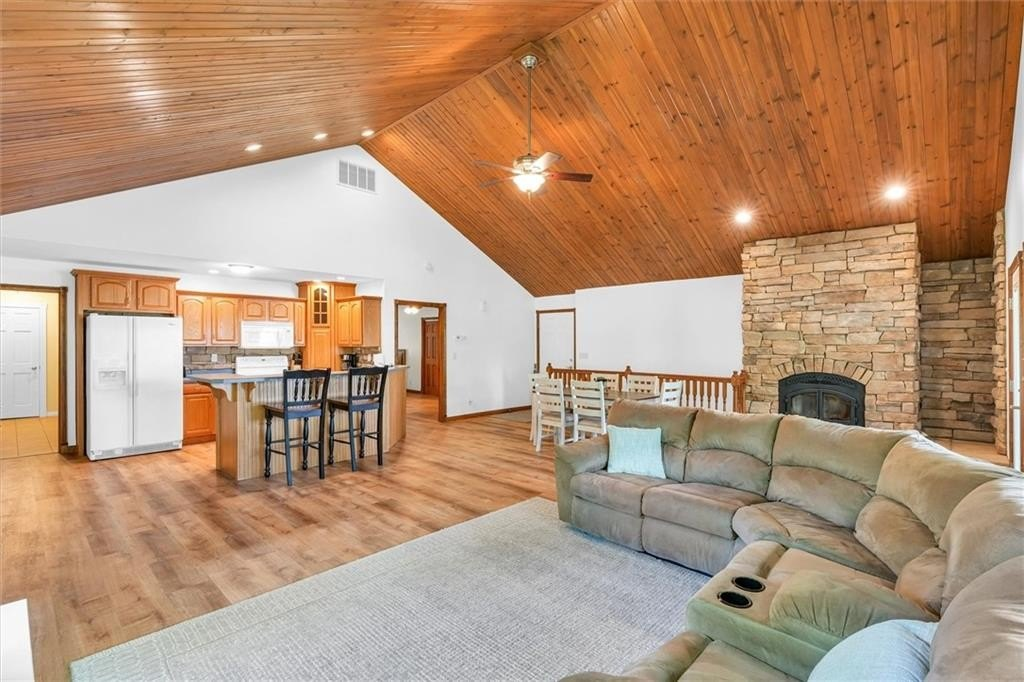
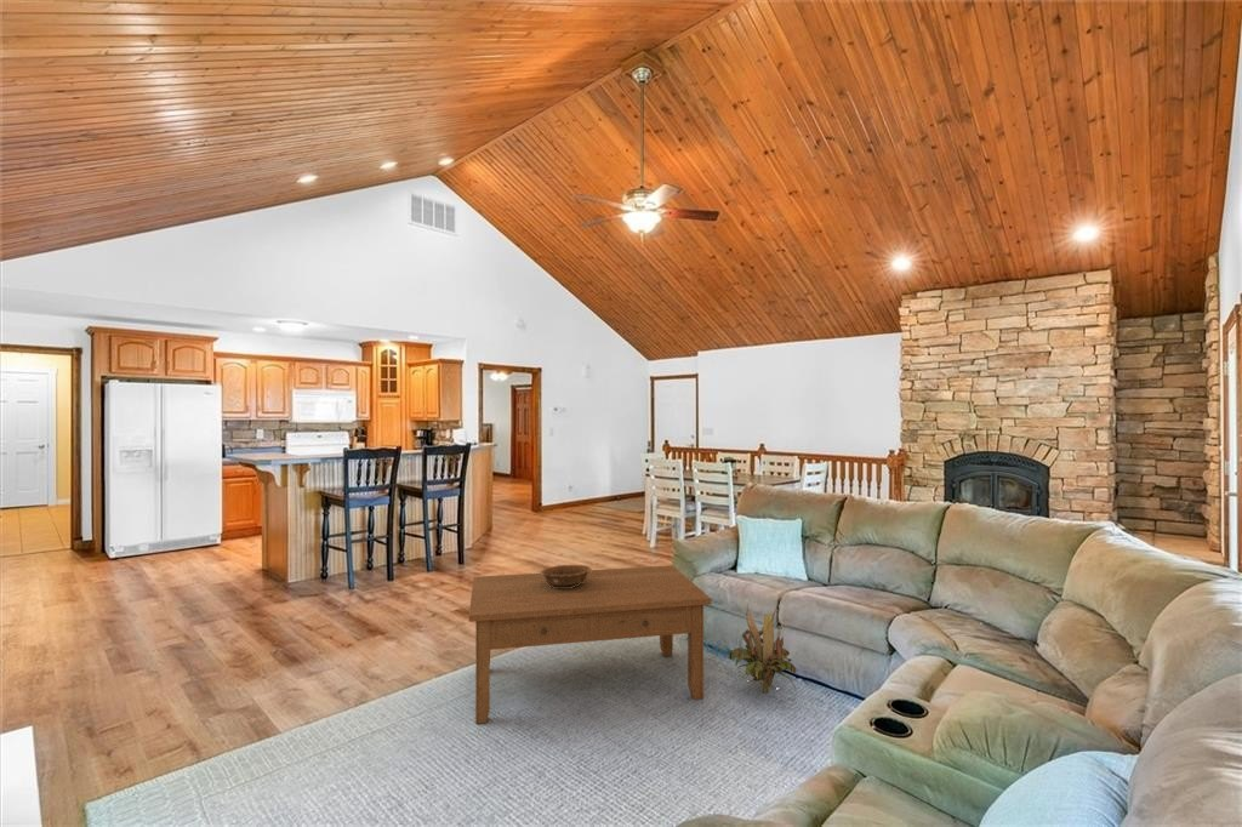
+ decorative plant [728,600,798,695]
+ coffee table [468,564,713,725]
+ decorative bowl [540,564,593,588]
